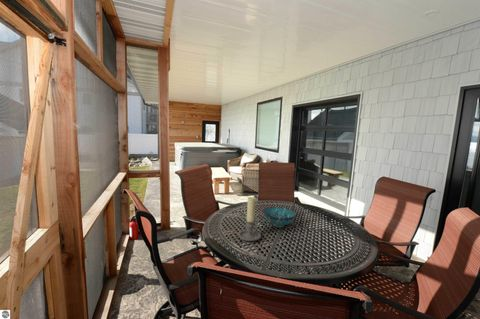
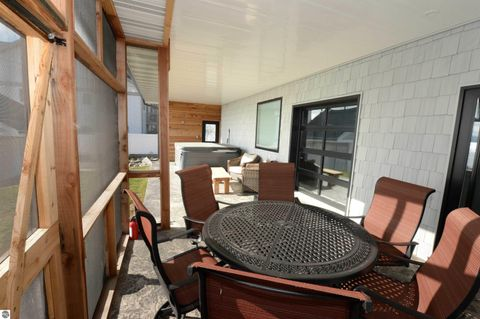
- candle holder [237,196,262,242]
- decorative bowl [262,206,297,228]
